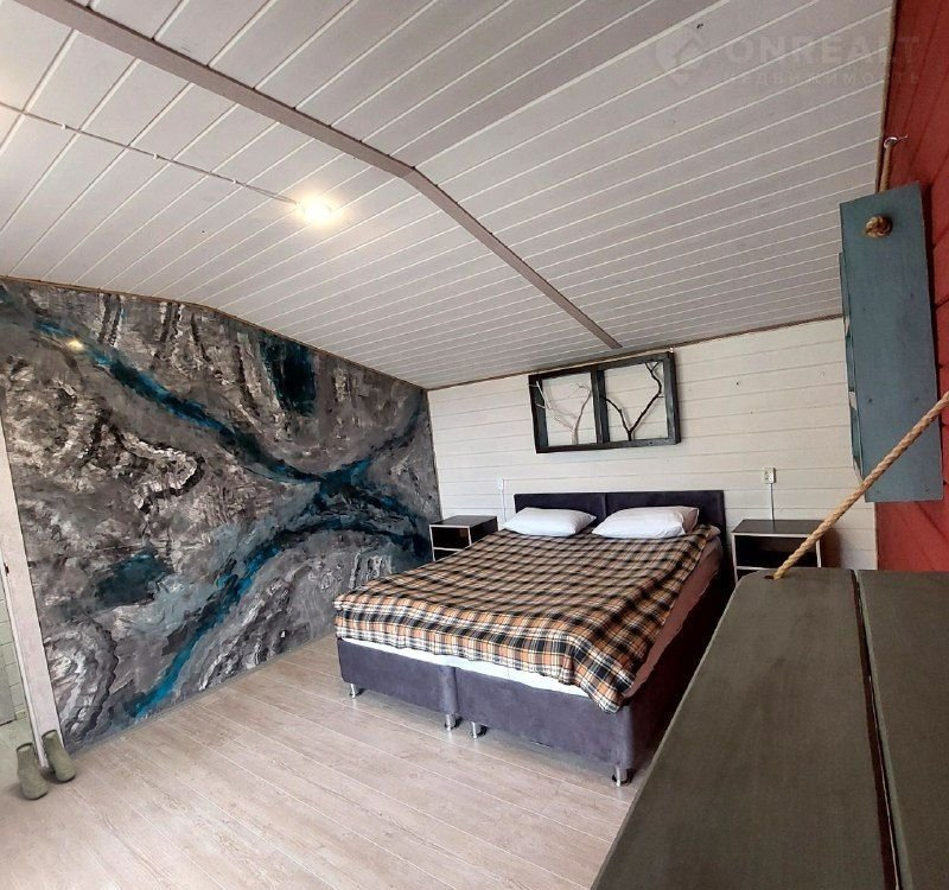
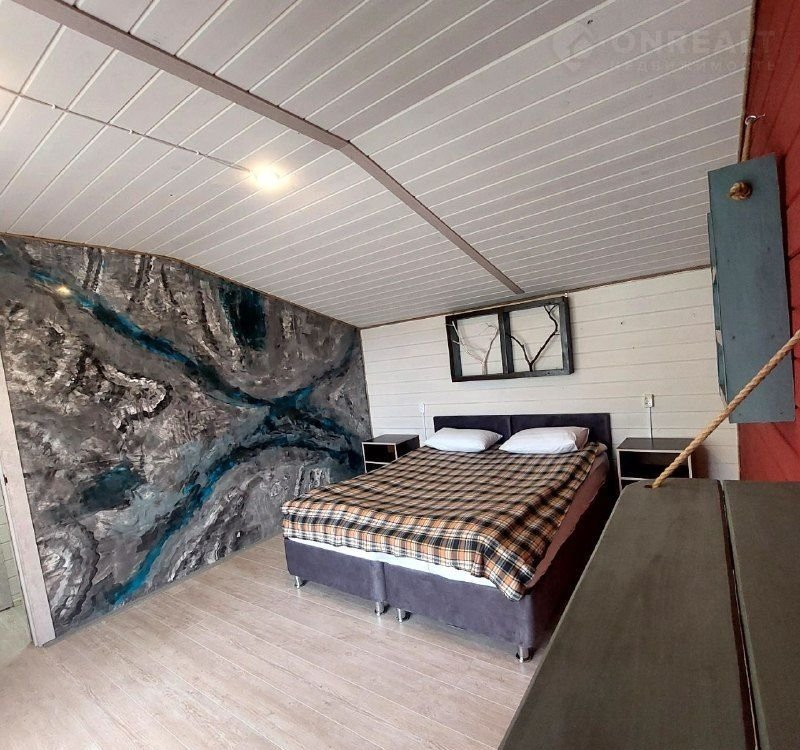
- boots [14,729,77,801]
